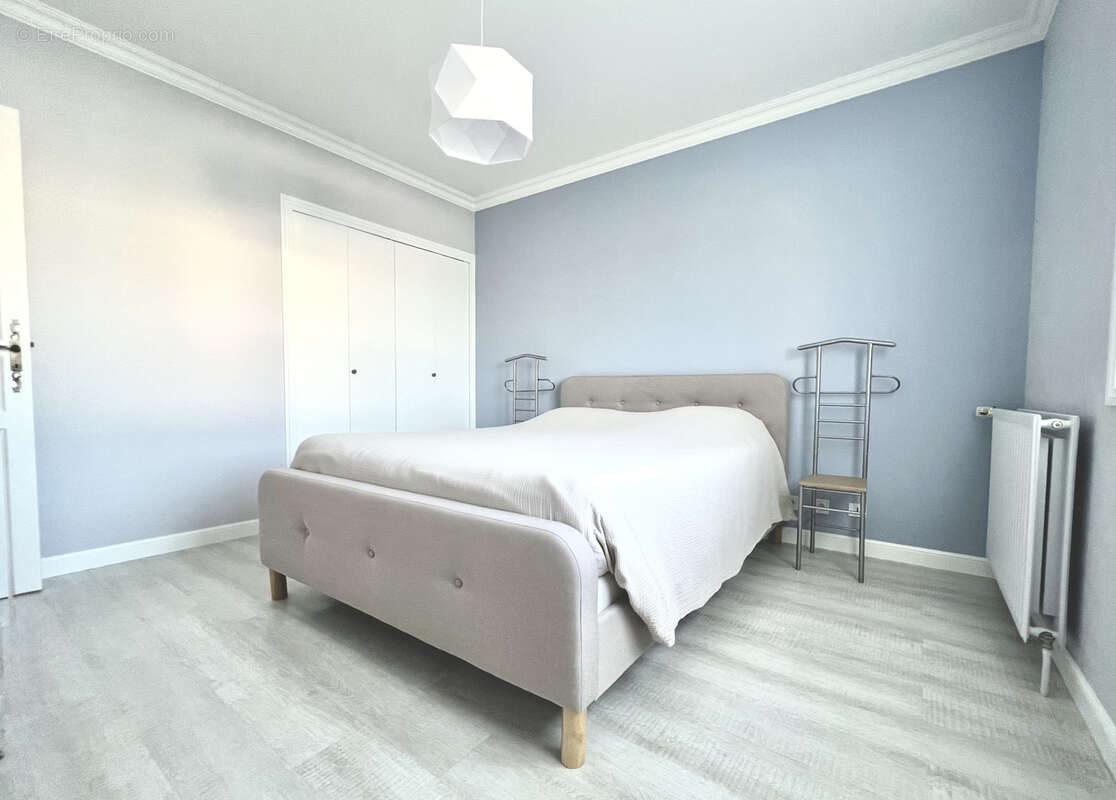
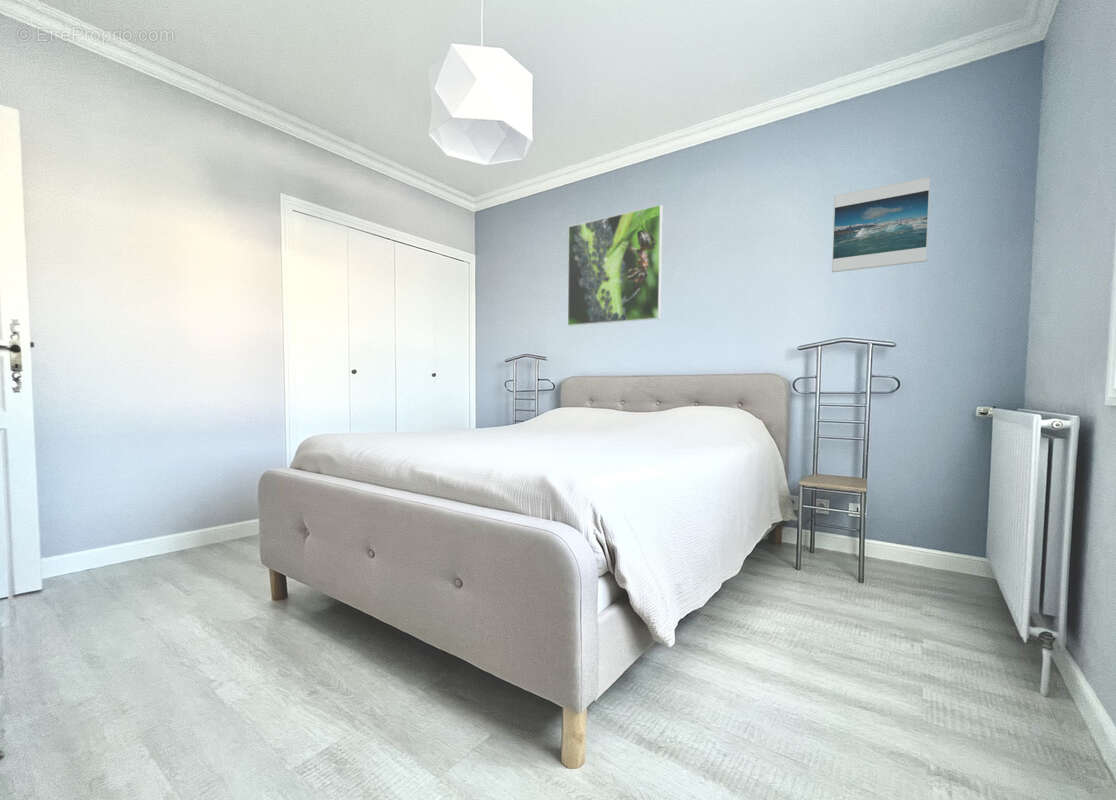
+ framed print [567,204,663,327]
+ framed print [831,176,931,273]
